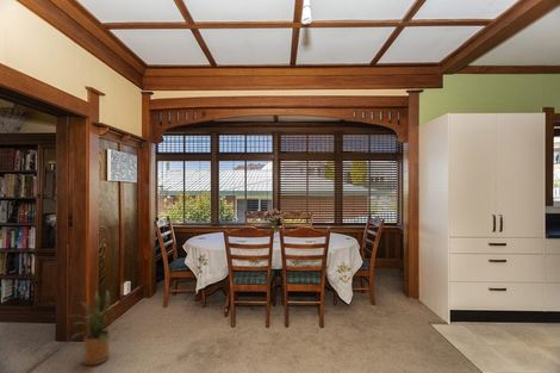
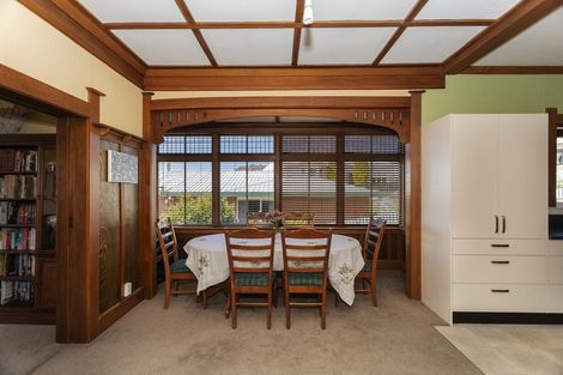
- house plant [68,290,117,367]
